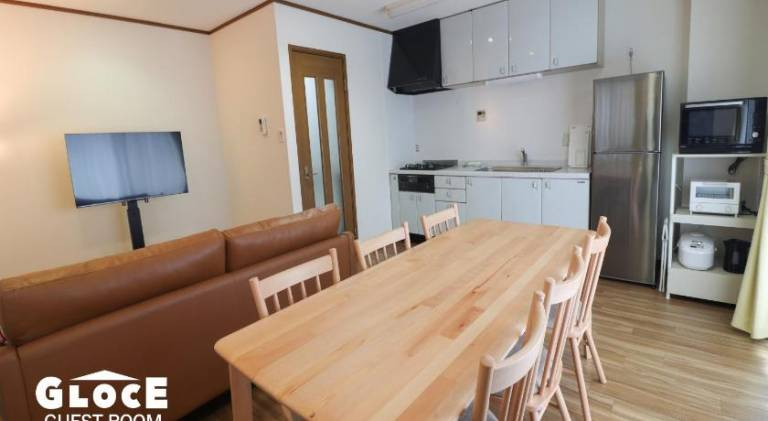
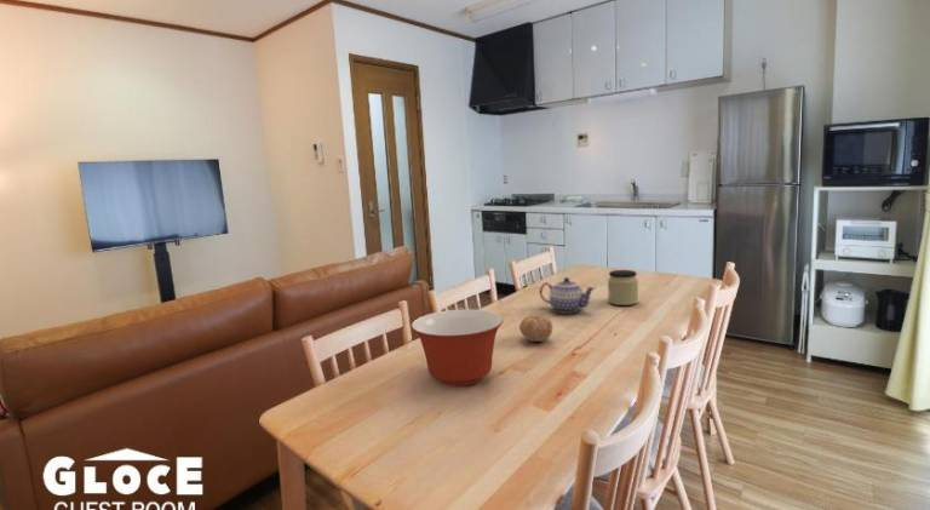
+ teapot [539,276,596,315]
+ fruit [518,313,553,343]
+ mixing bowl [411,309,504,388]
+ jar [607,269,639,306]
